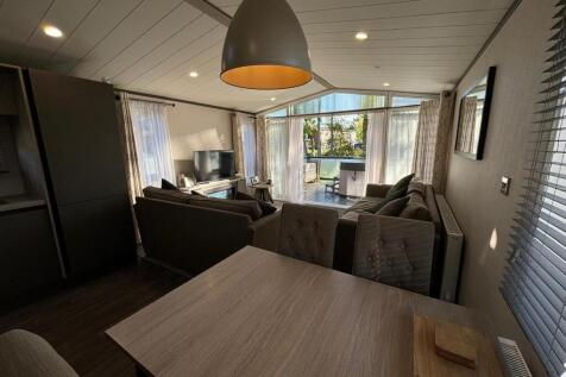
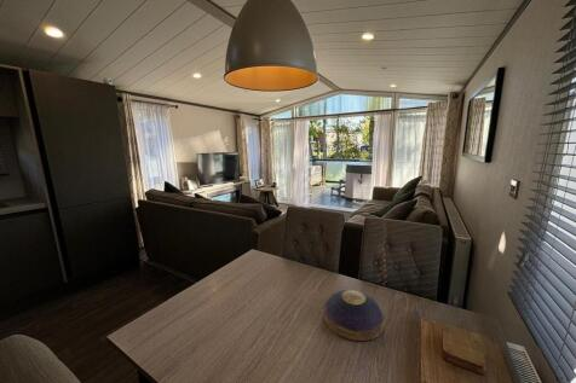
+ decorative bowl [322,289,386,342]
